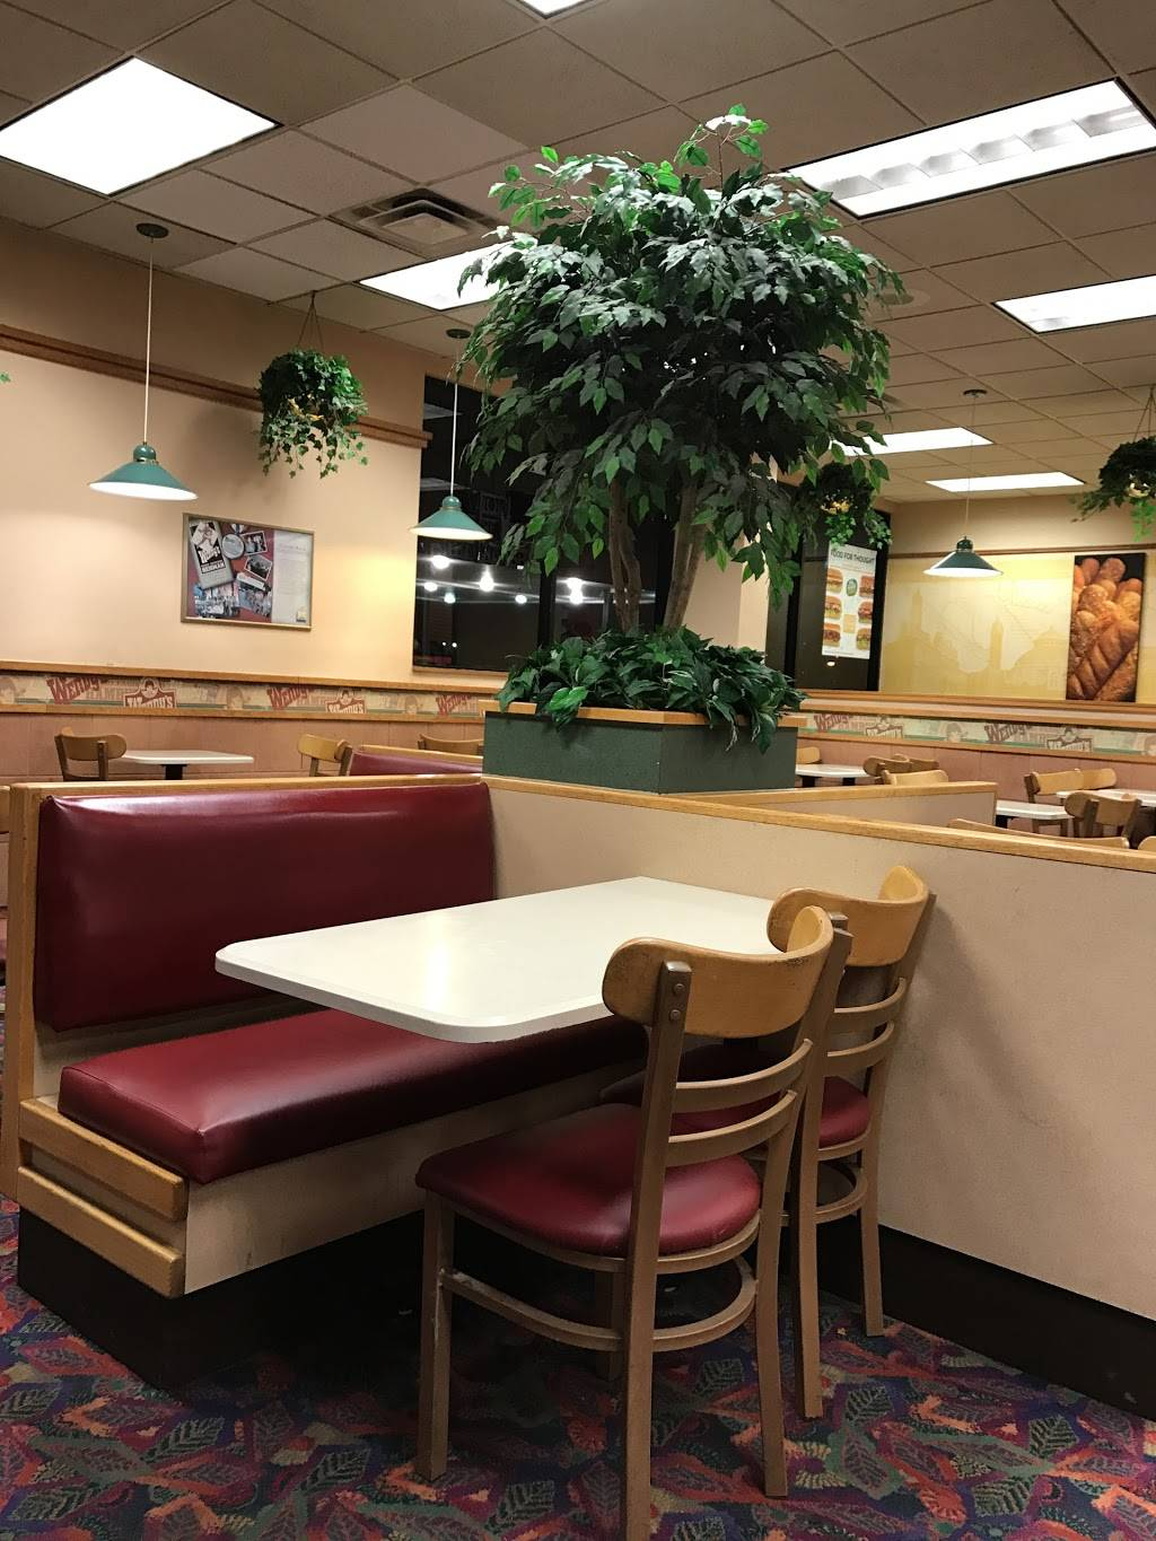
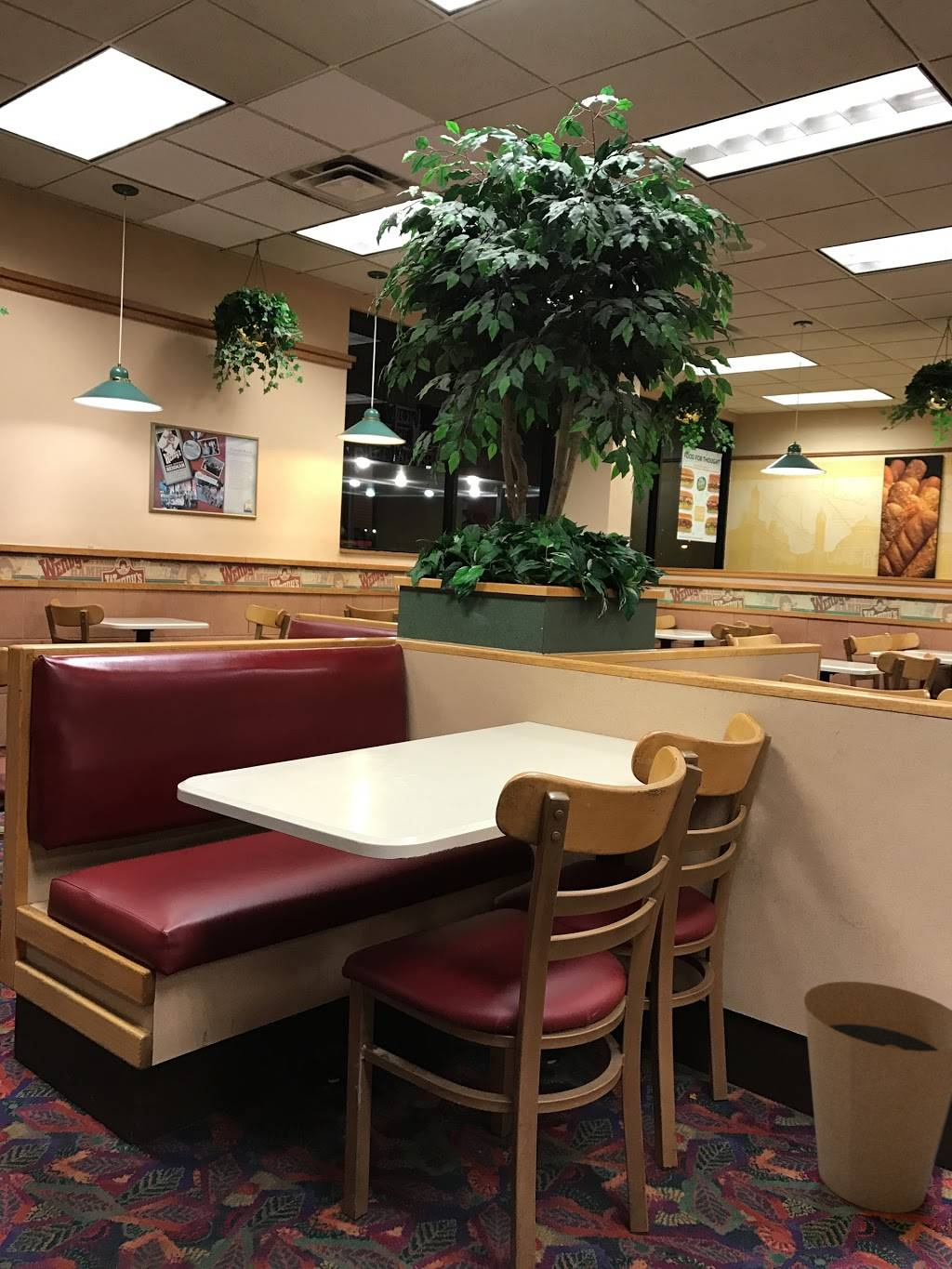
+ trash can [803,981,952,1214]
